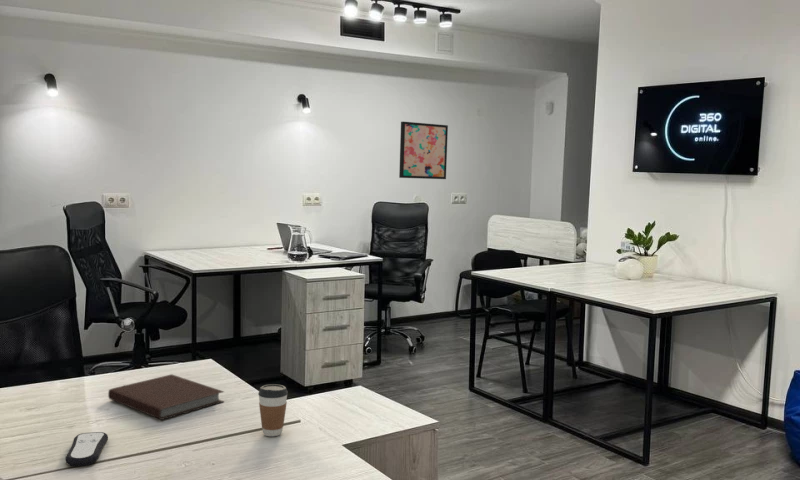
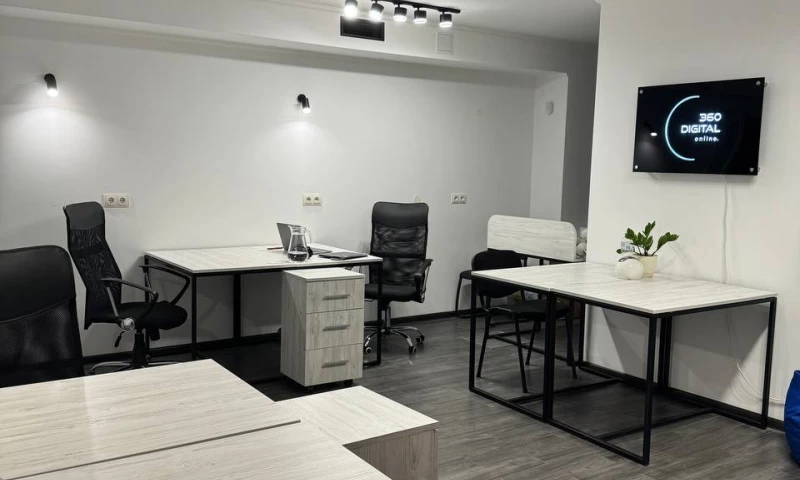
- remote control [65,431,109,468]
- coffee cup [257,383,289,437]
- notebook [107,373,225,421]
- wall art [398,121,449,180]
